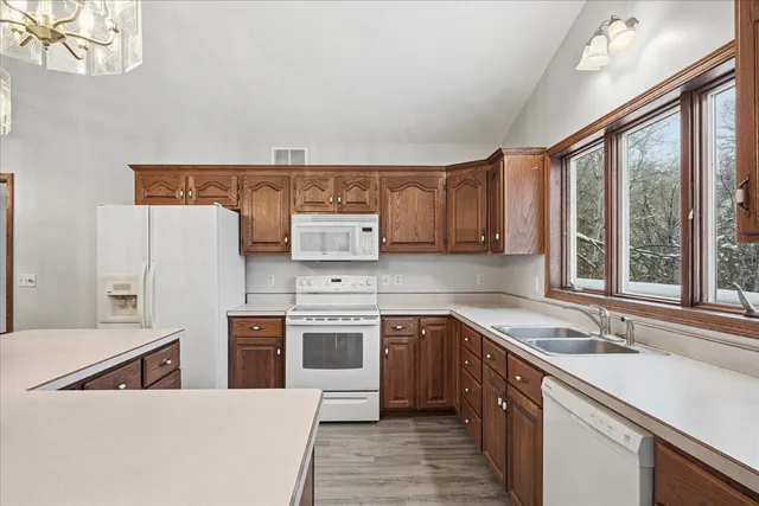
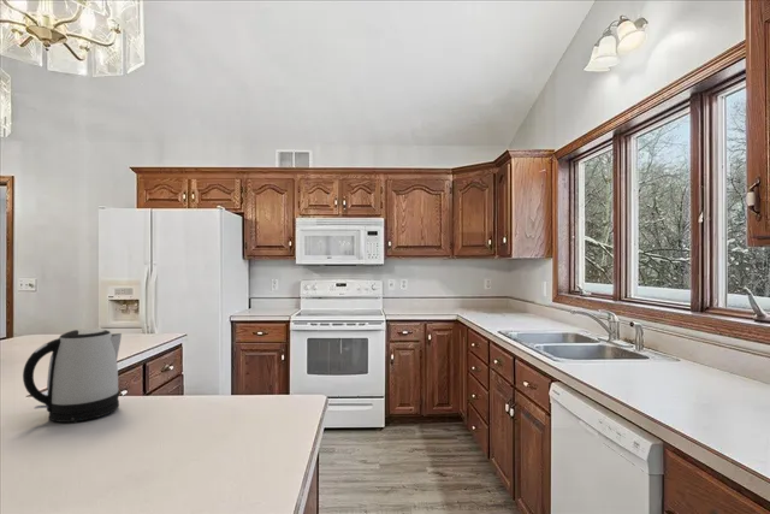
+ kettle [22,327,123,424]
